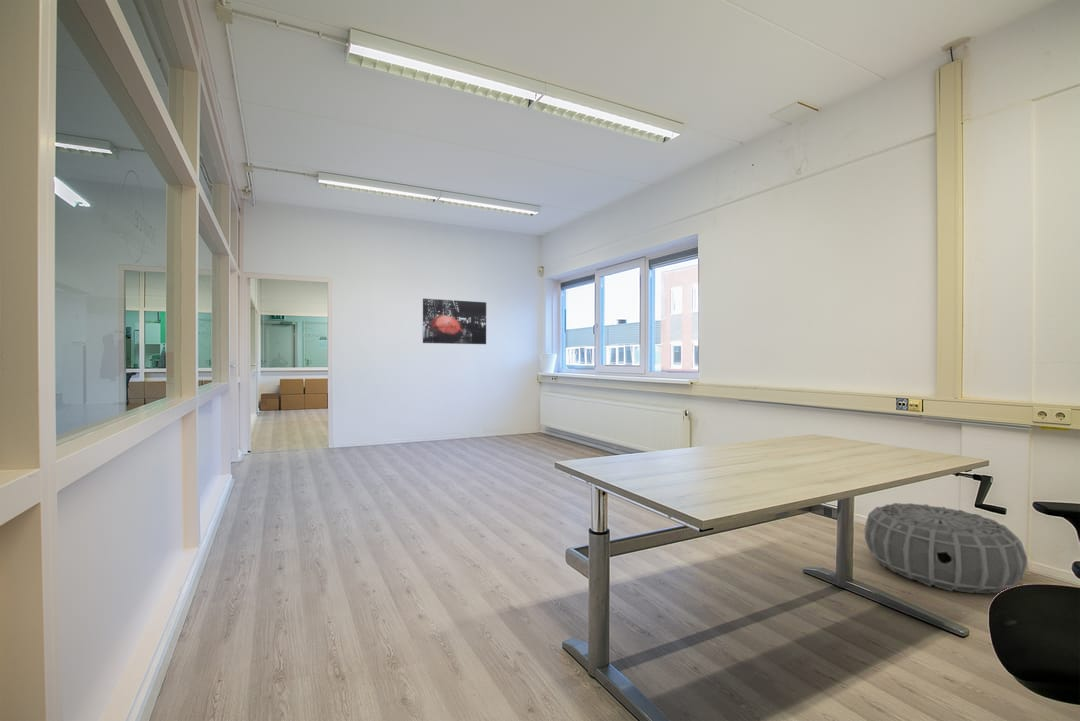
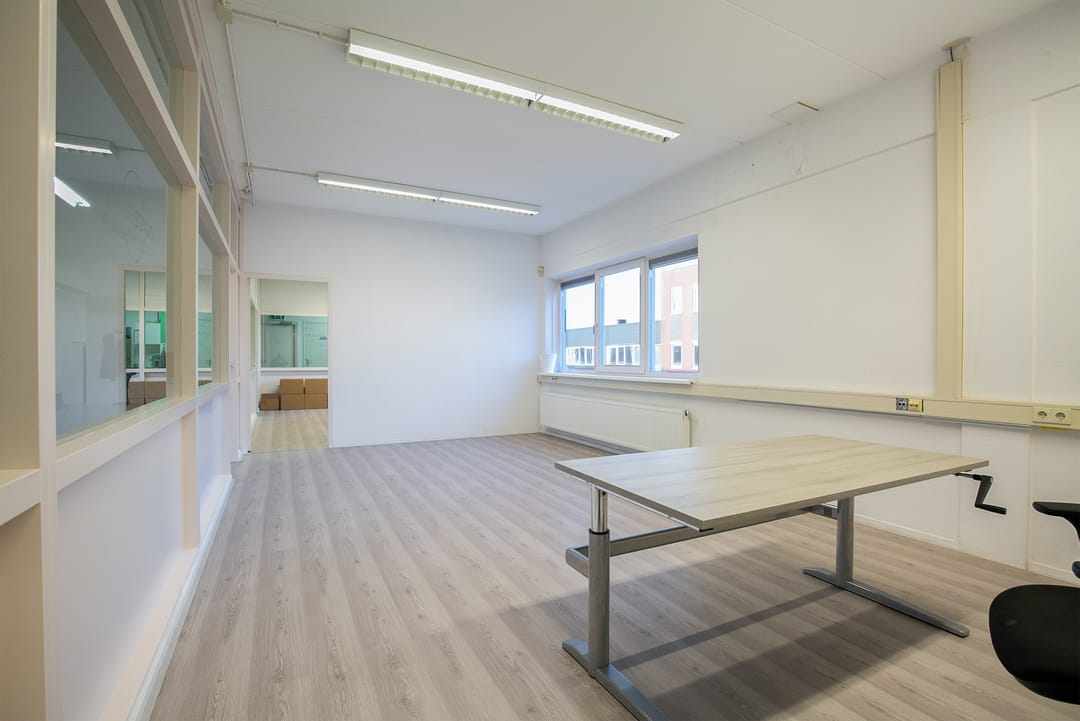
- wall art [422,298,487,345]
- air purifier [863,502,1028,594]
